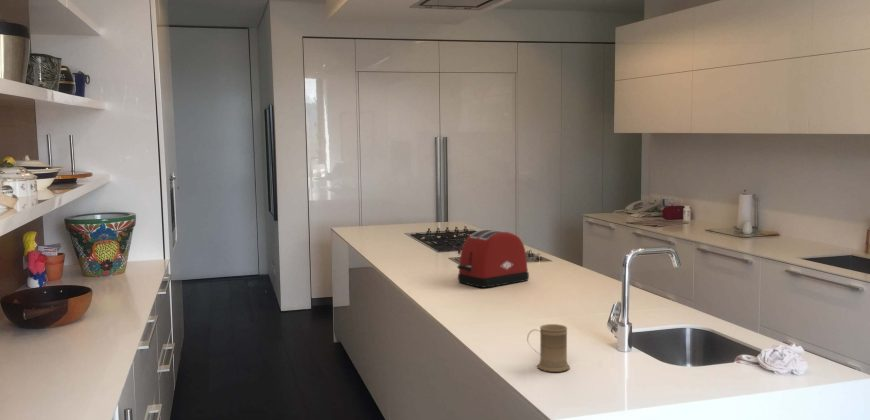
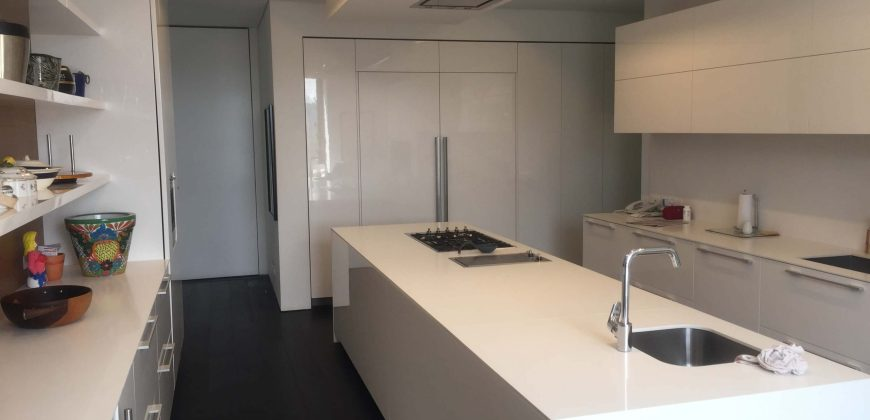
- mug [526,323,571,373]
- toaster [456,228,530,289]
